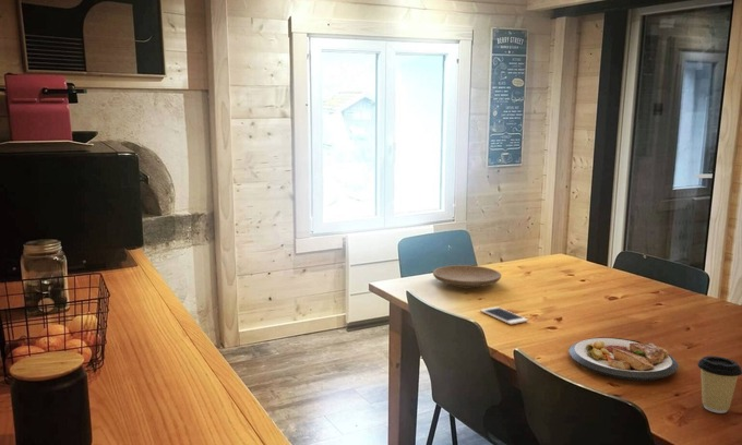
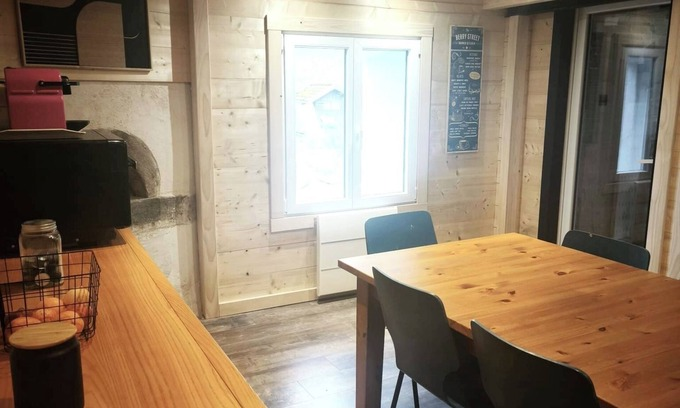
- plate [567,336,680,382]
- coffee cup [696,356,742,414]
- cell phone [479,305,529,325]
- plate [432,264,502,289]
